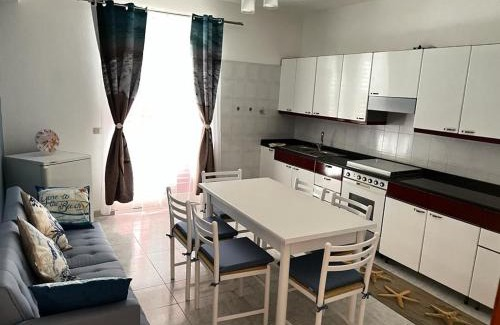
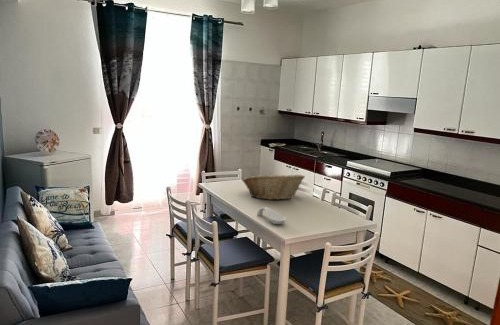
+ fruit basket [241,172,306,201]
+ spoon rest [256,206,287,225]
